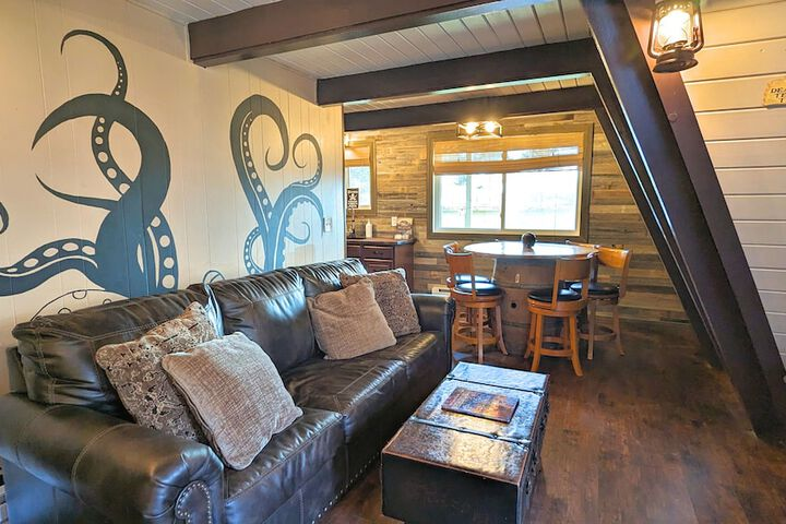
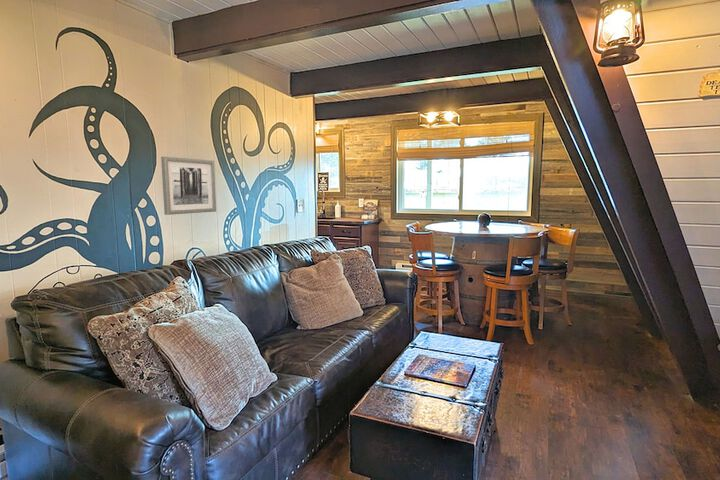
+ wall art [160,156,217,216]
